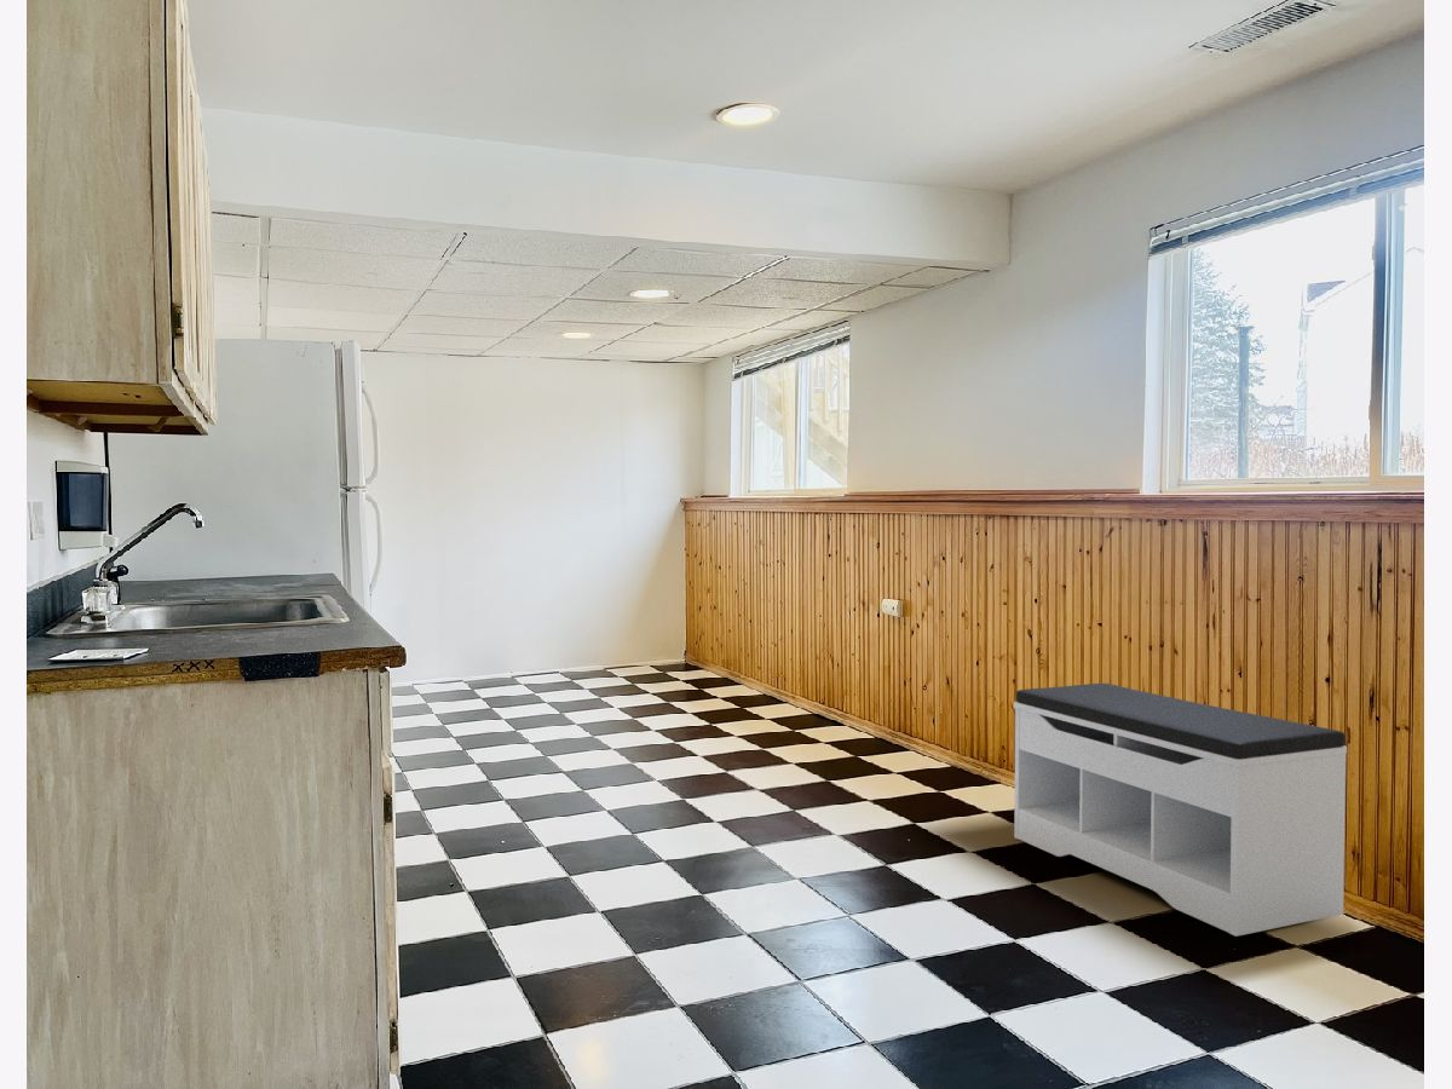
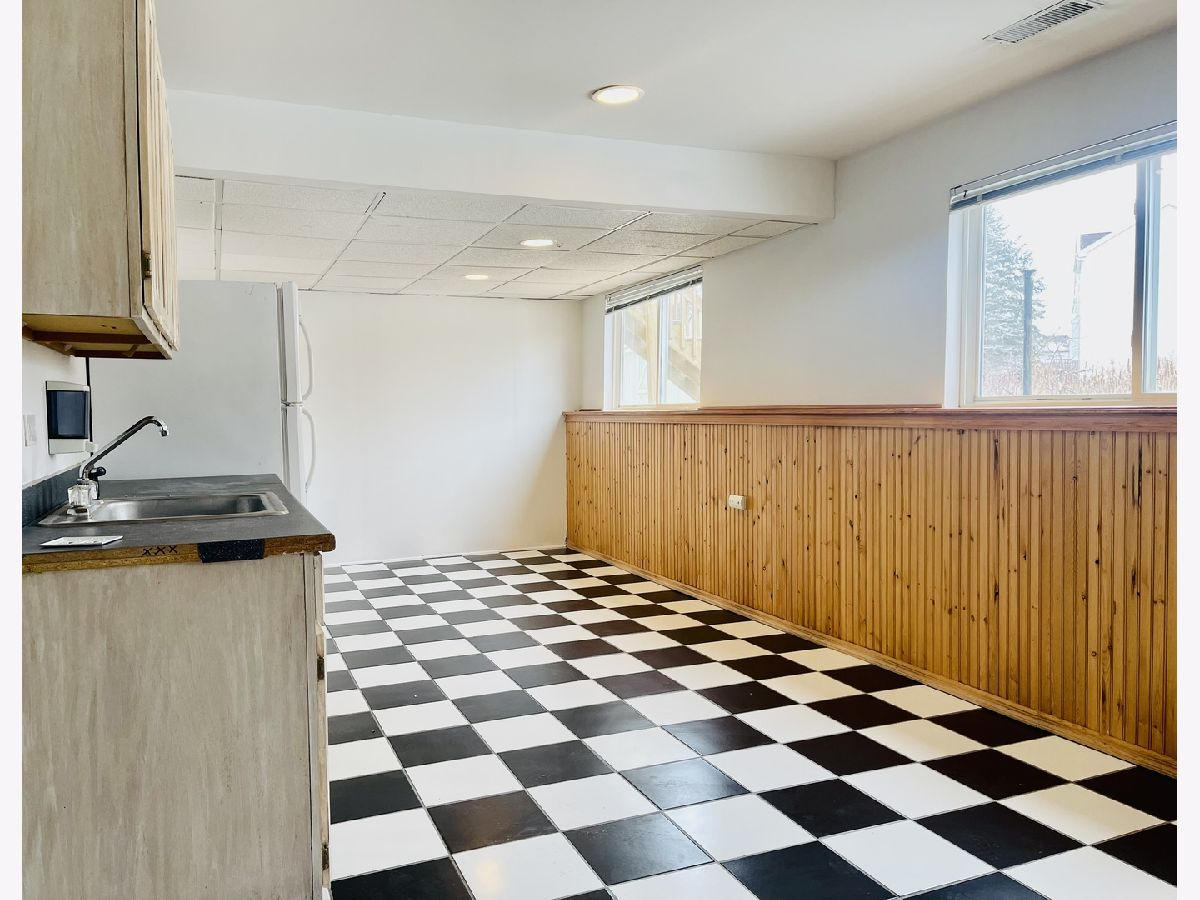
- bench [1013,682,1348,938]
